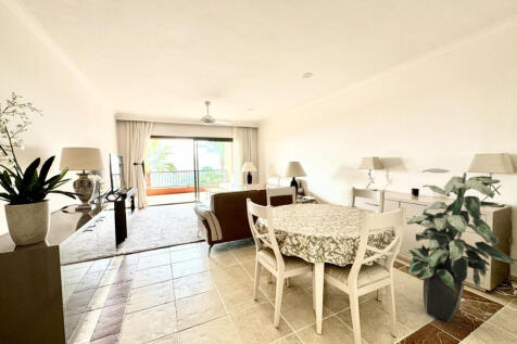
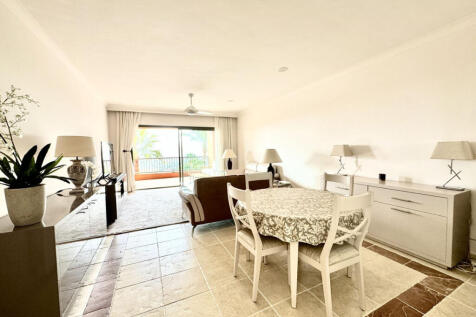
- indoor plant [404,167,515,323]
